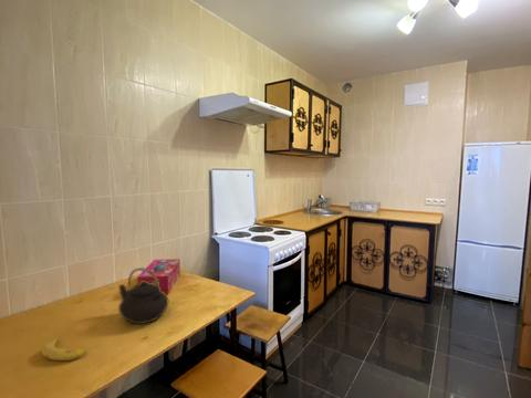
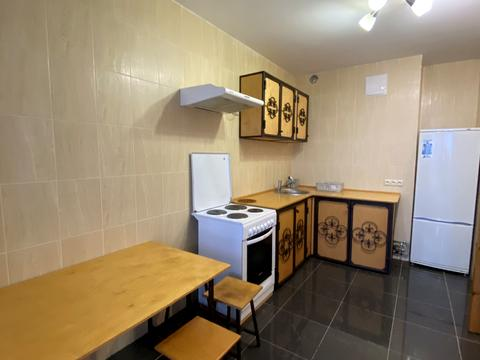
- fruit [41,337,87,362]
- teapot [117,266,169,325]
- tissue box [136,258,181,296]
